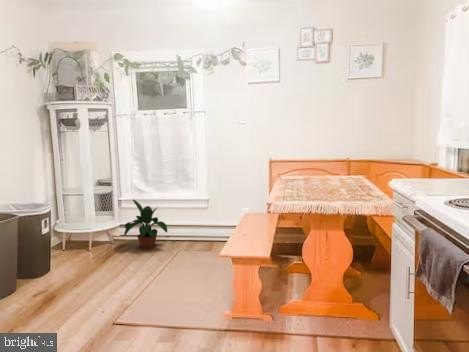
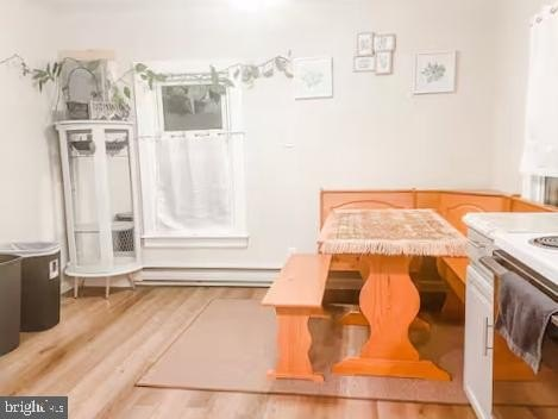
- potted plant [123,199,168,251]
